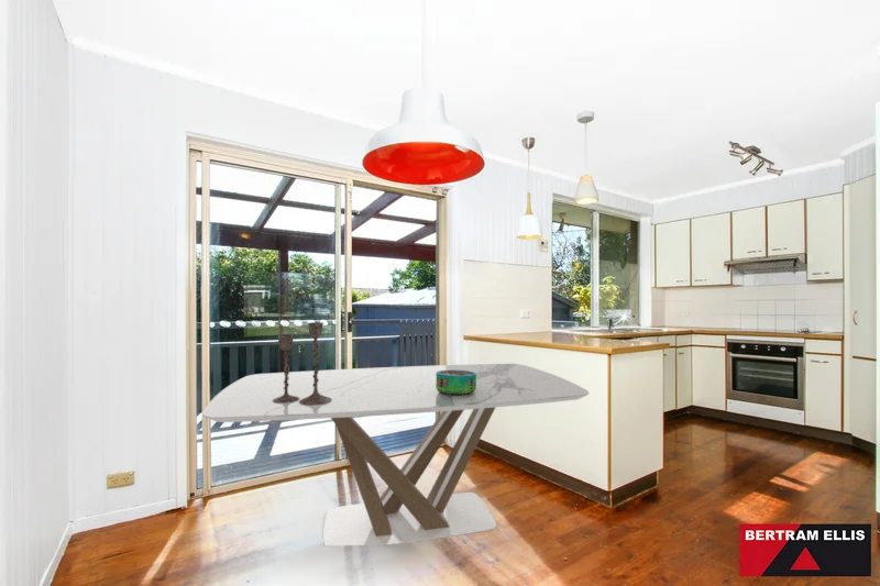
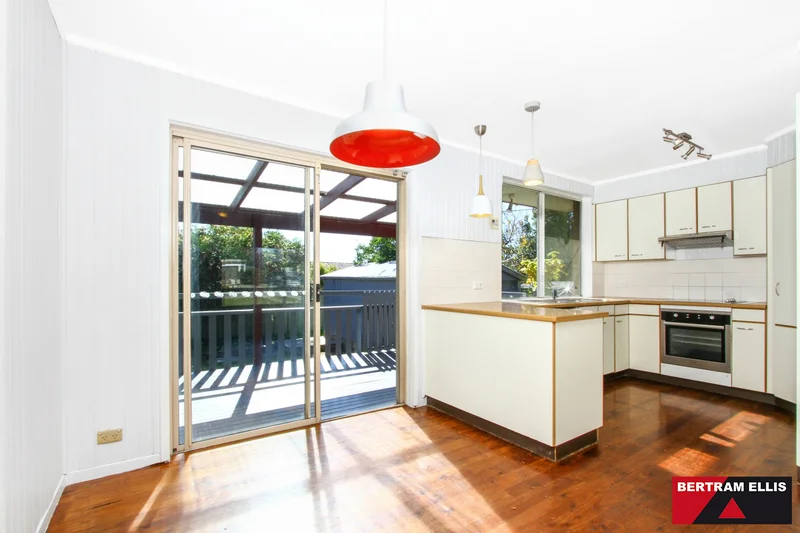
- decorative bowl [436,369,476,396]
- dining table [201,363,590,546]
- candlestick [273,321,332,406]
